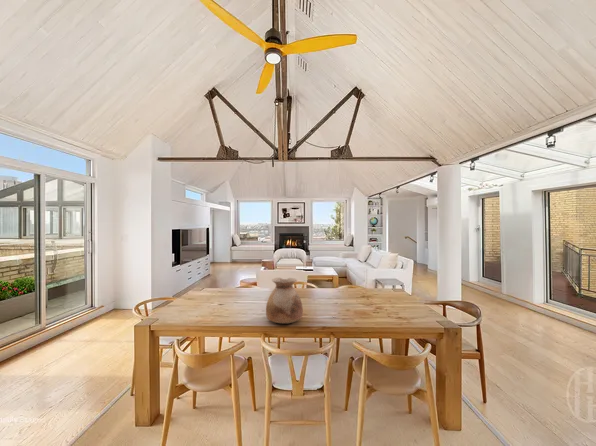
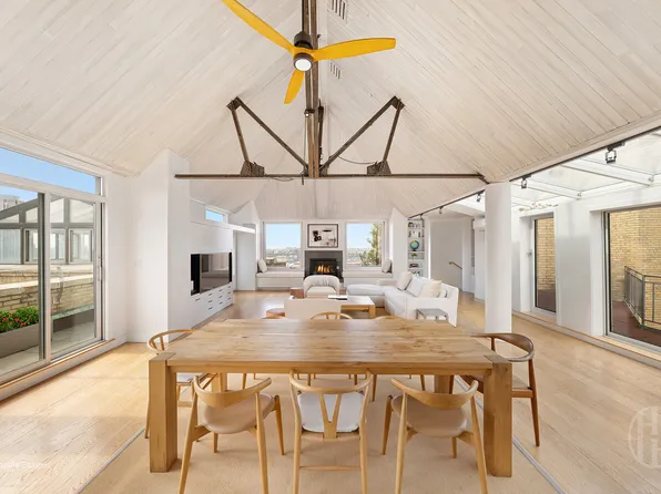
- vase [265,277,304,325]
